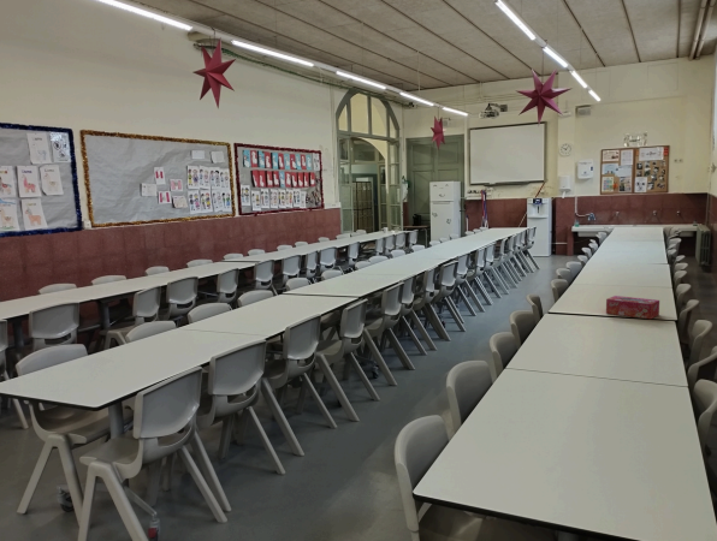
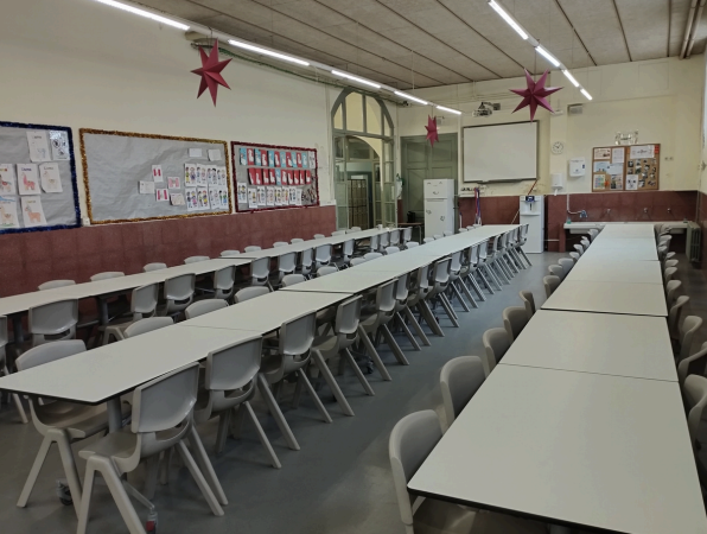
- tissue box [605,295,660,320]
